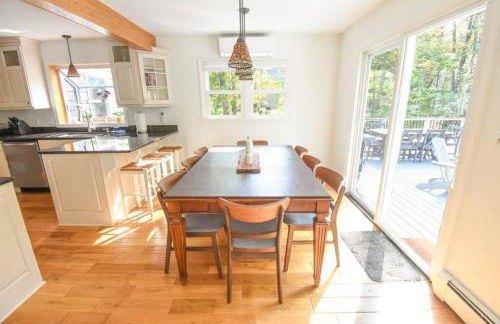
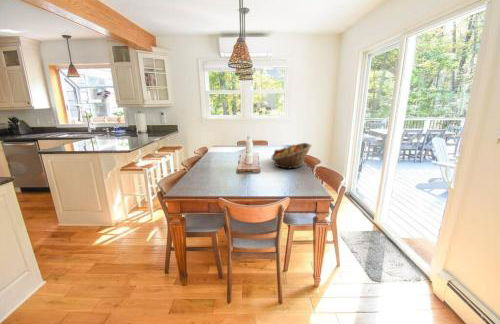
+ fruit basket [271,142,313,170]
